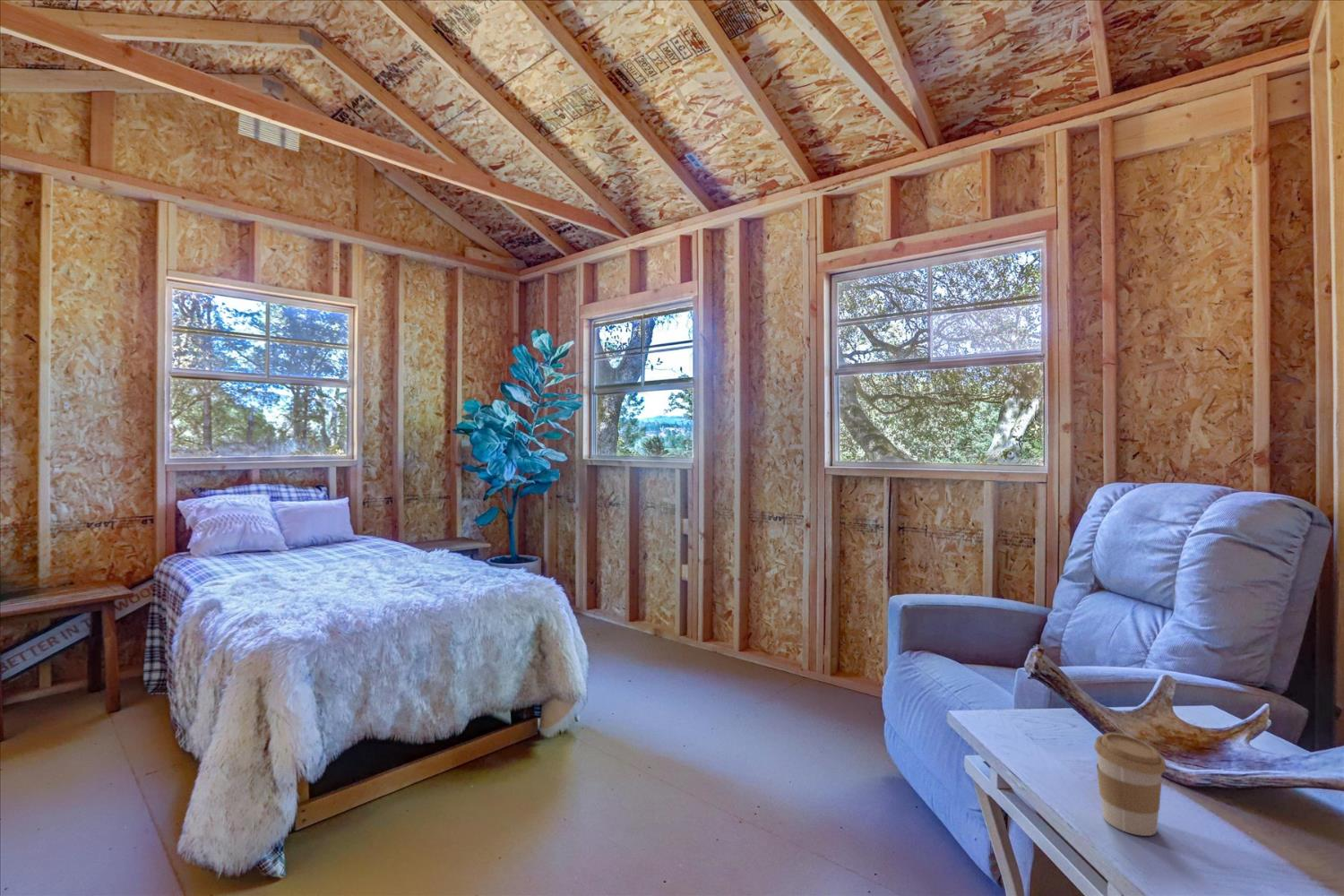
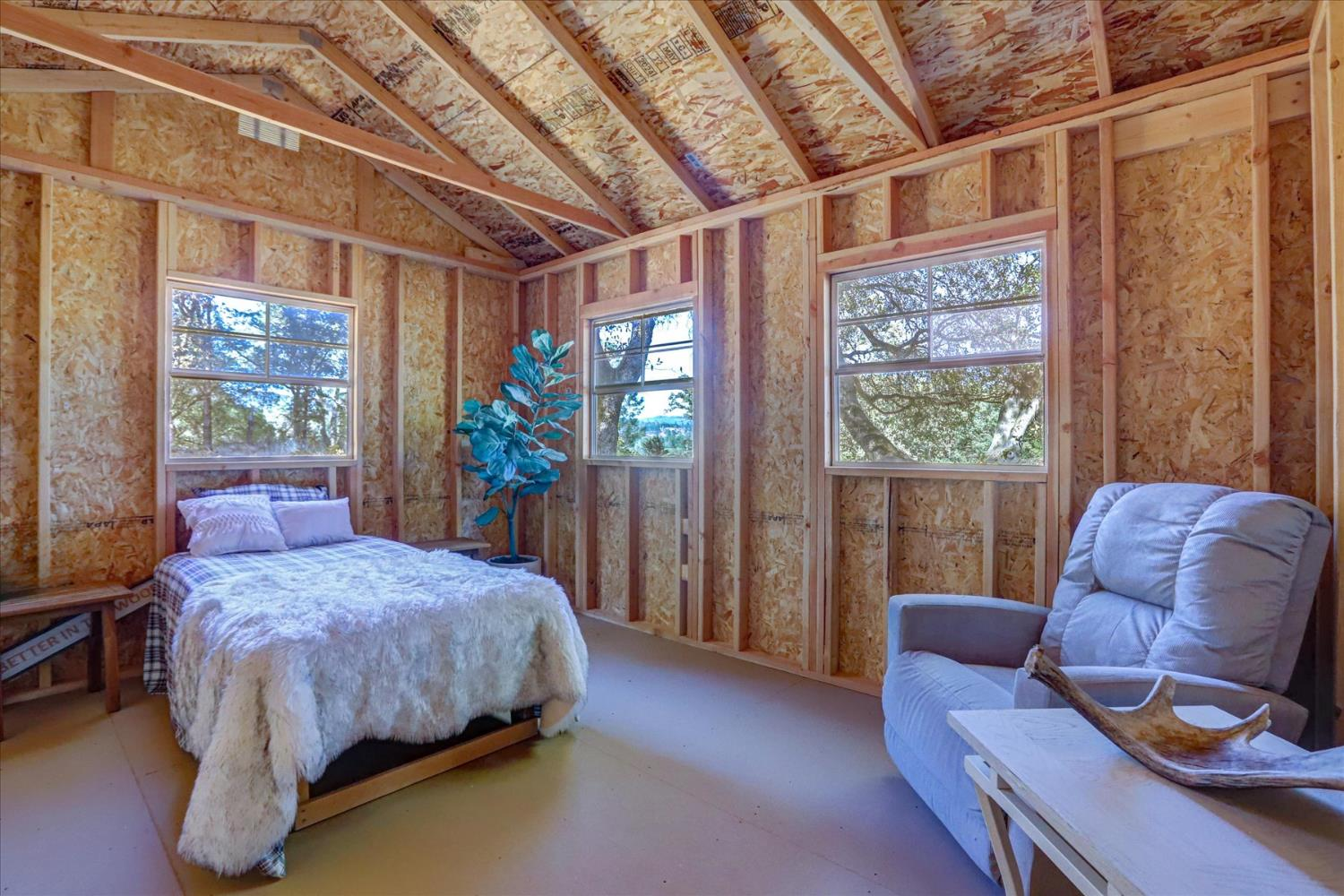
- coffee cup [1093,732,1167,837]
